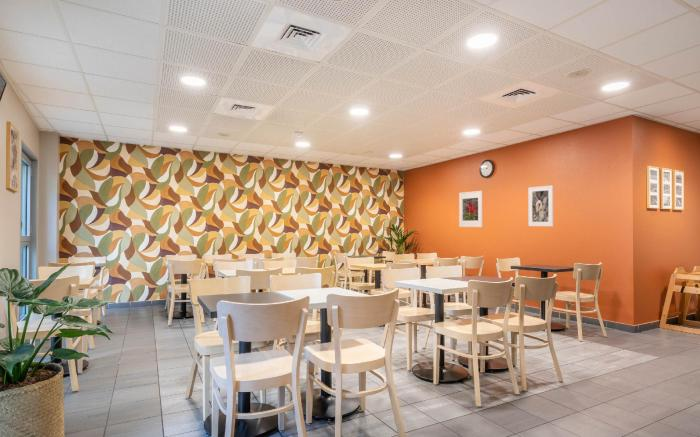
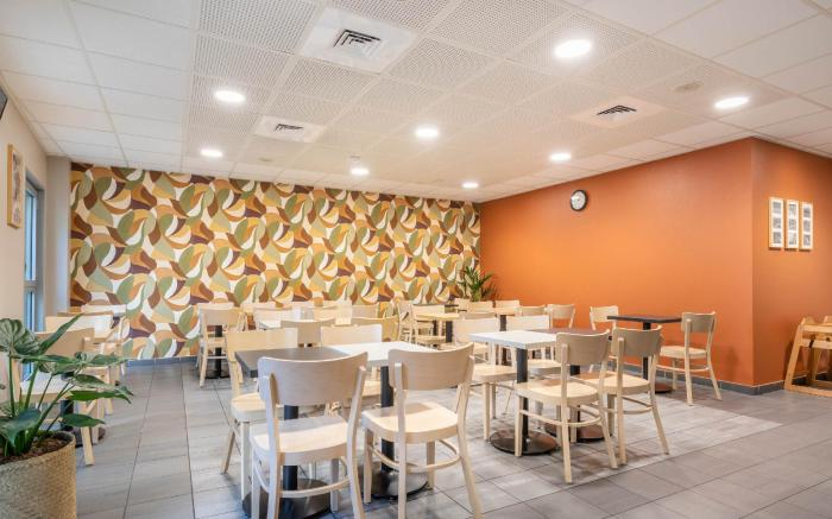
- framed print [527,184,554,227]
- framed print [458,190,483,228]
